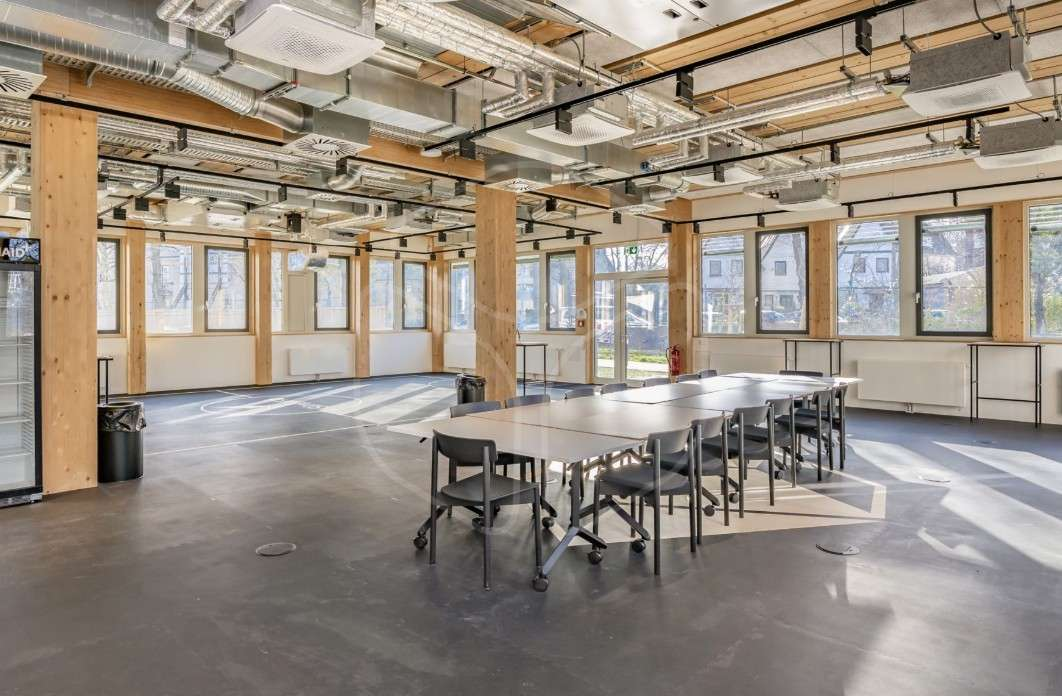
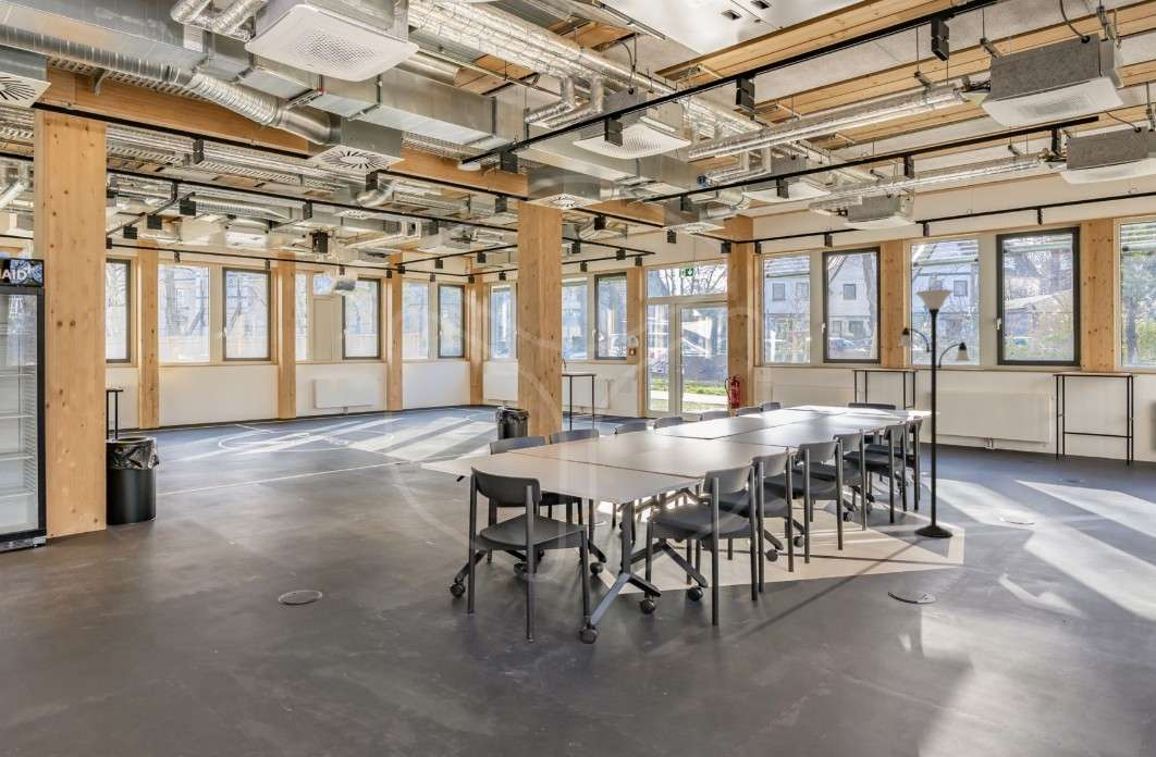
+ floor lamp [897,288,972,538]
